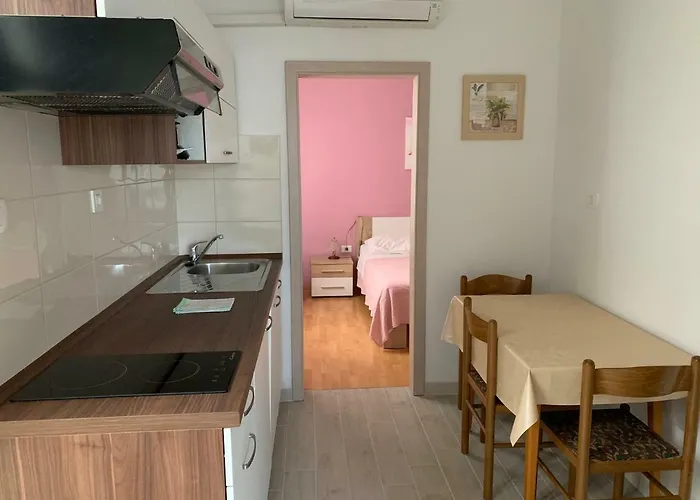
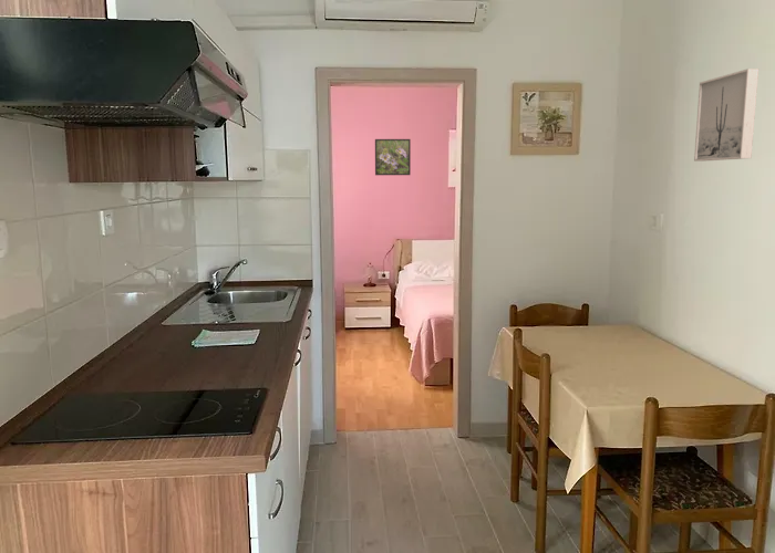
+ wall art [693,67,760,163]
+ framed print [374,138,412,176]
